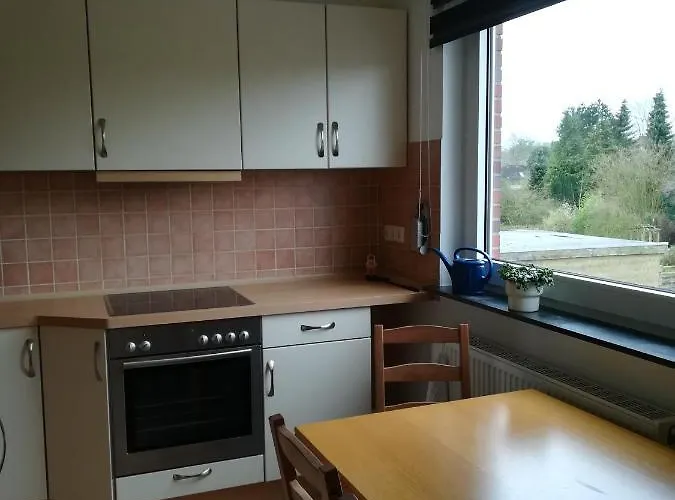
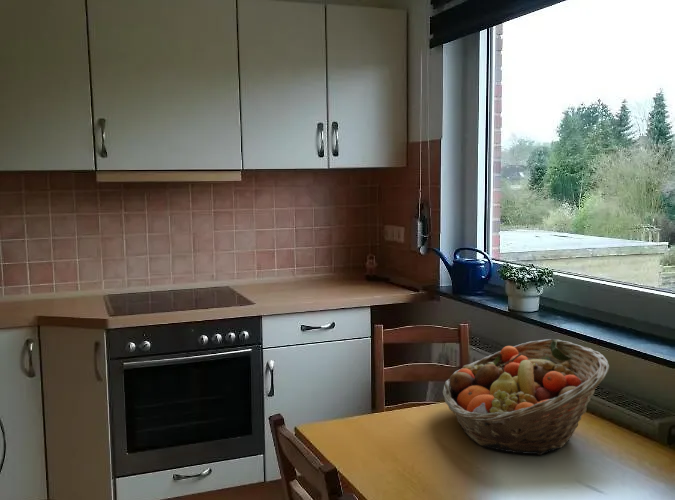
+ fruit basket [441,338,610,456]
